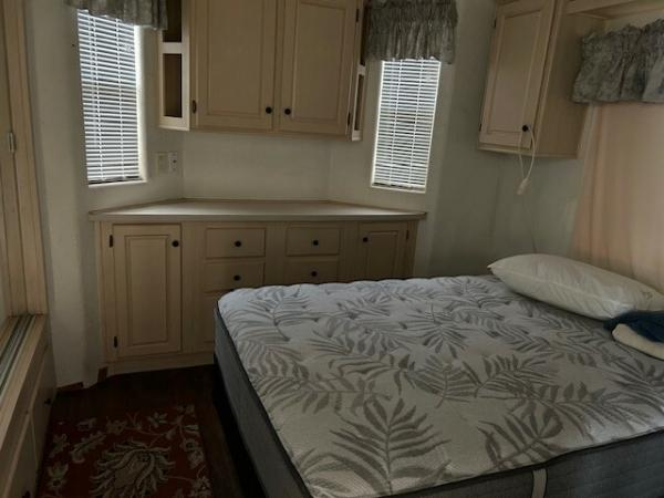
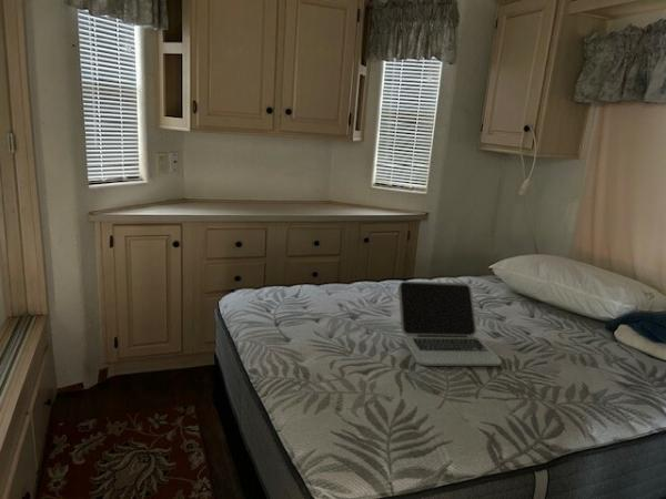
+ laptop [397,281,503,367]
